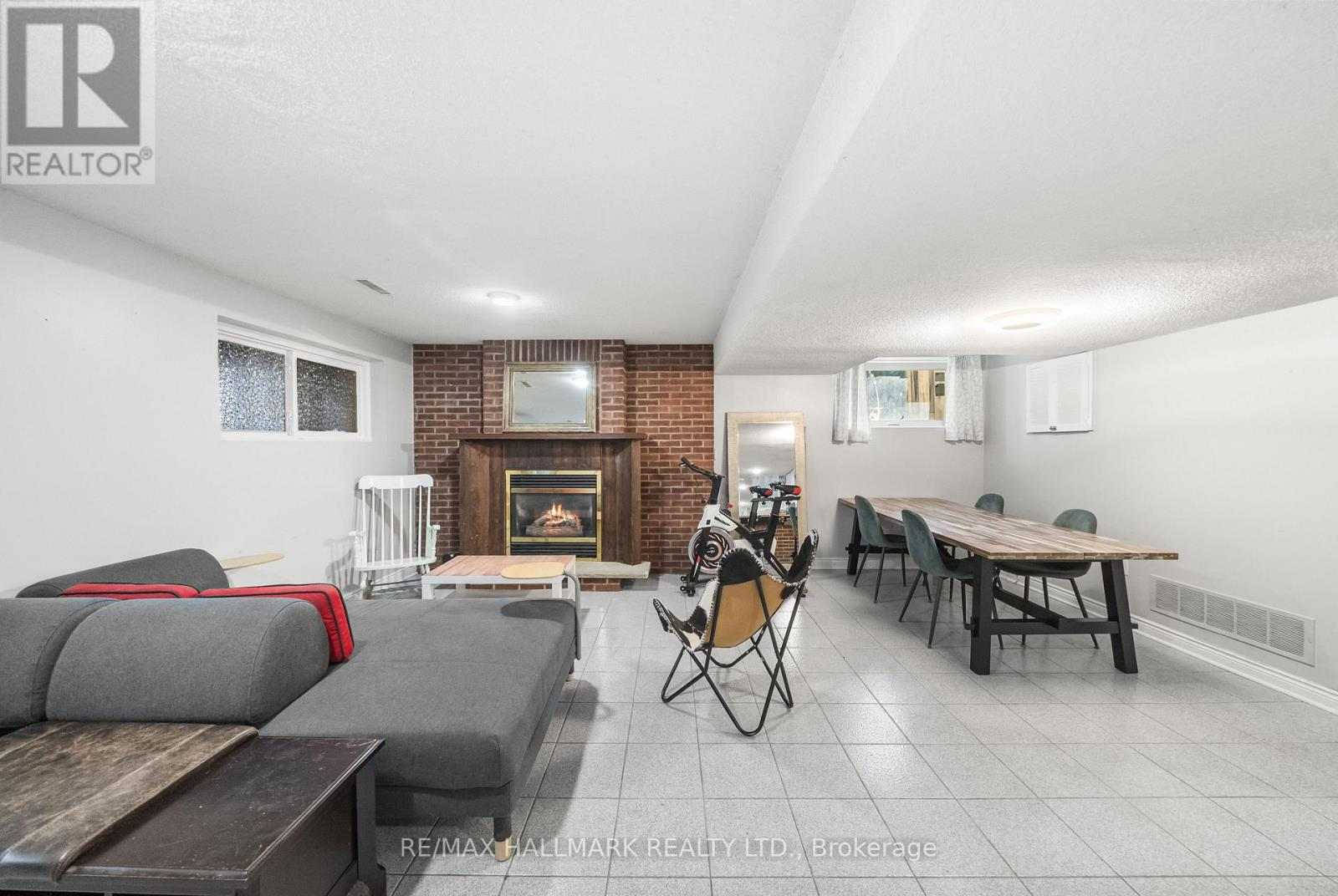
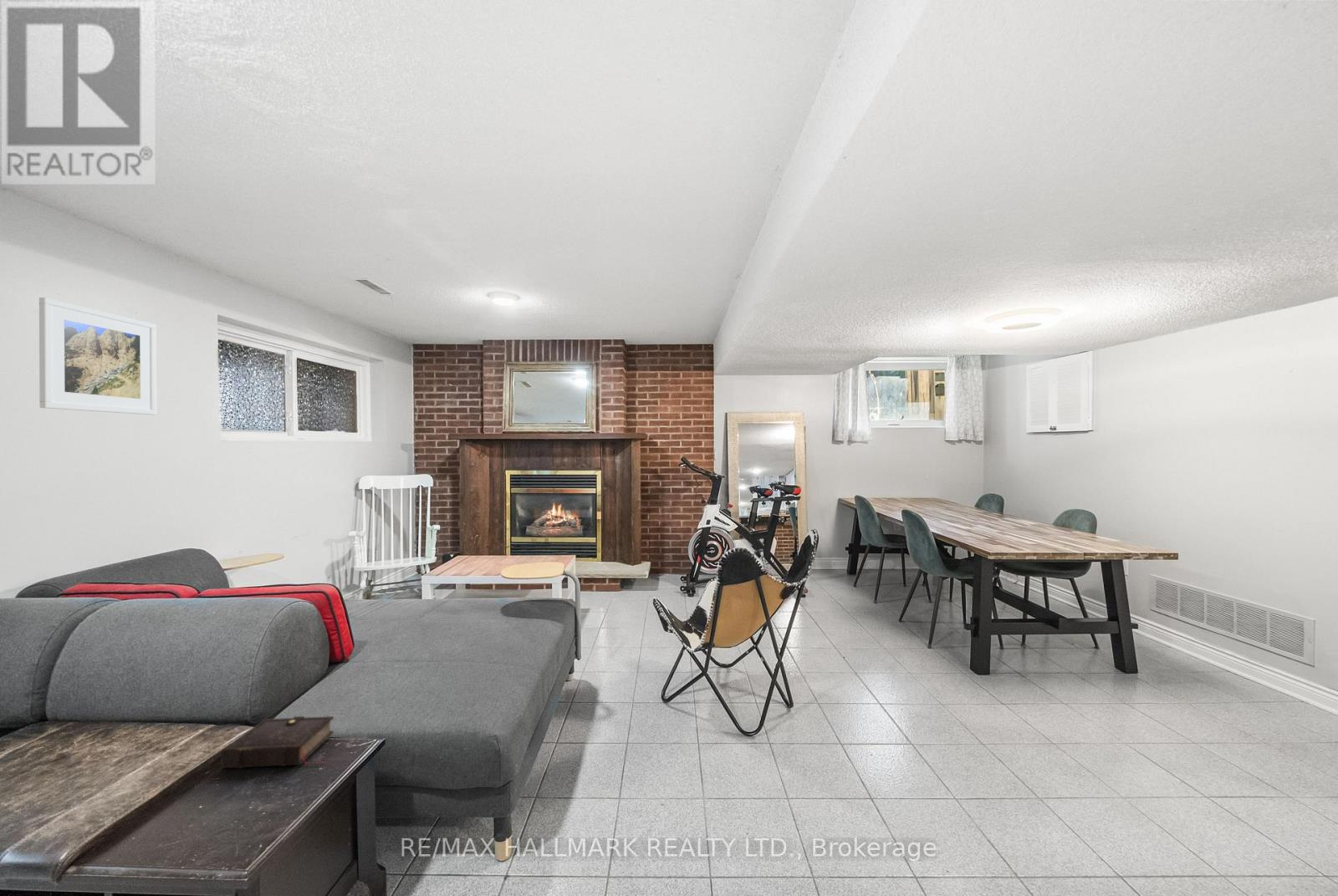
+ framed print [38,297,157,415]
+ book [220,715,335,769]
